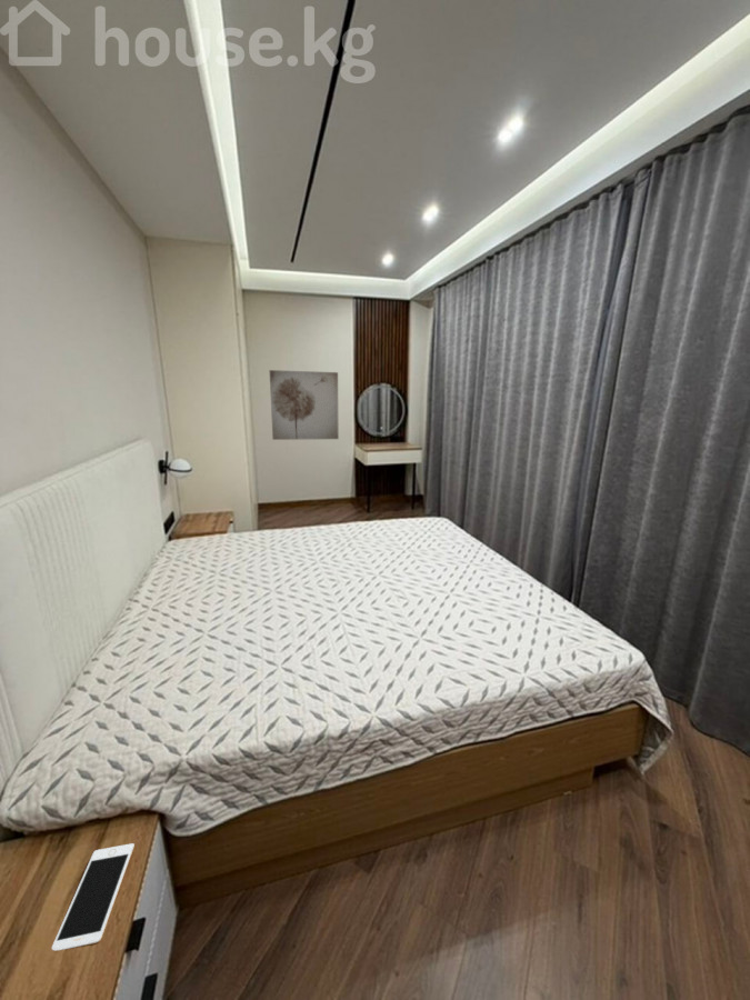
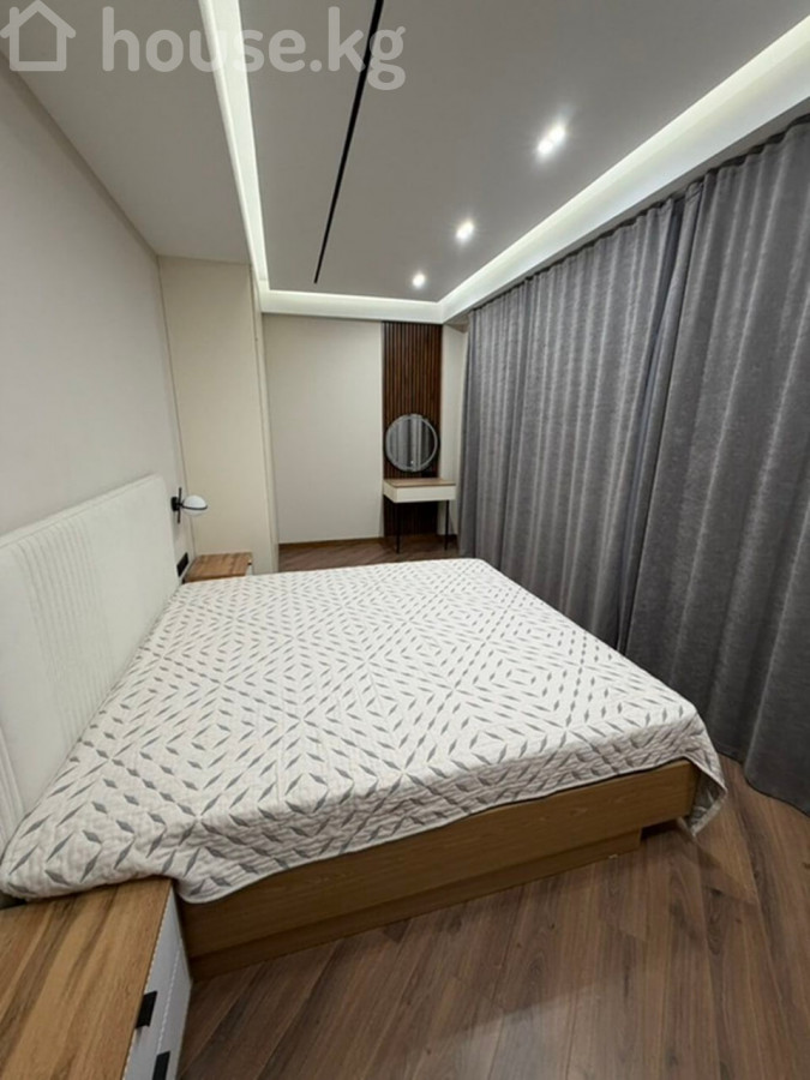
- wall art [269,369,340,441]
- cell phone [51,842,136,951]
